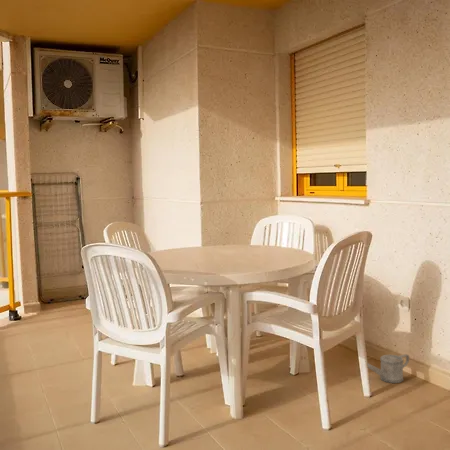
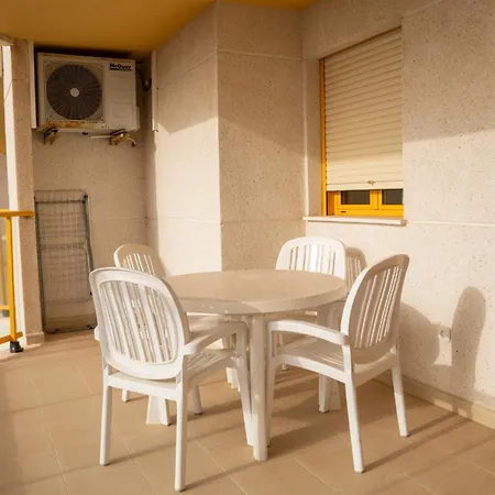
- watering can [366,353,410,384]
